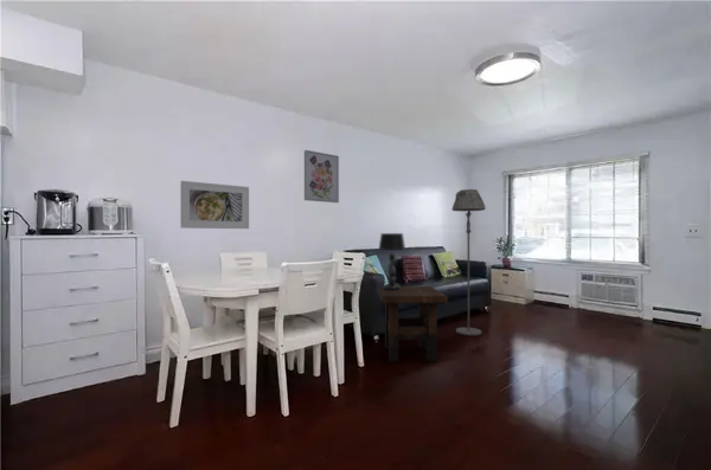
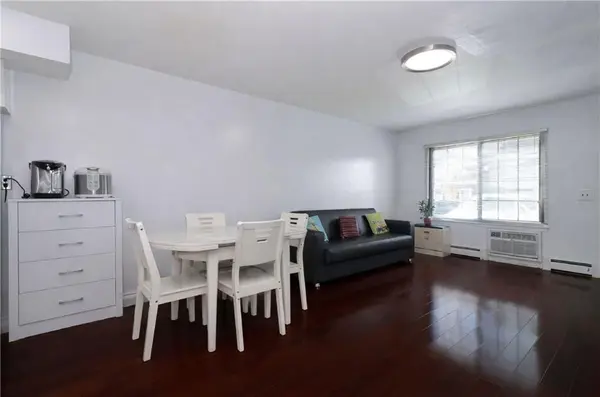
- floor lamp [451,188,487,336]
- side table [376,285,449,363]
- wall art [303,149,340,204]
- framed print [180,180,250,230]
- table lamp [378,232,406,290]
